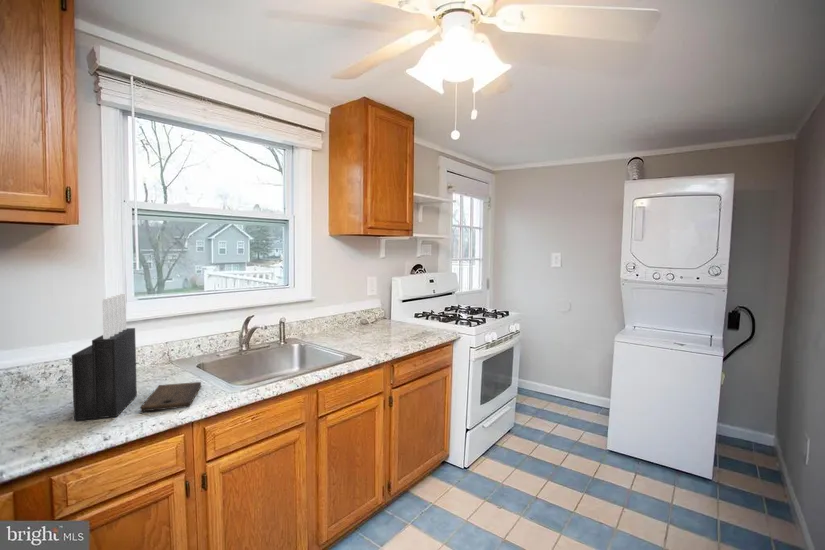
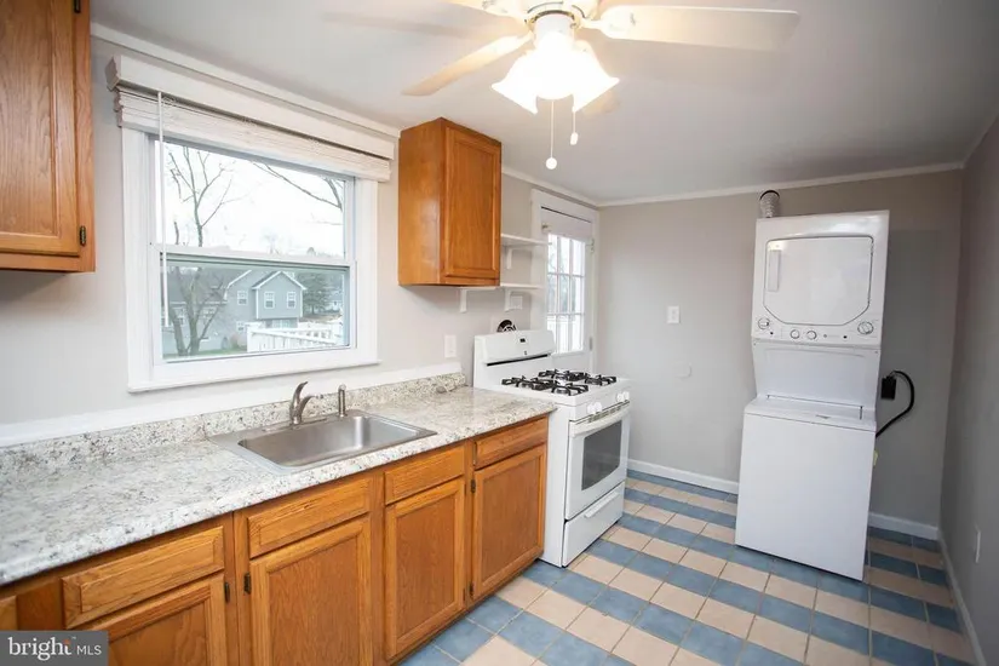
- knife block [71,293,138,422]
- cutting board [139,381,202,412]
